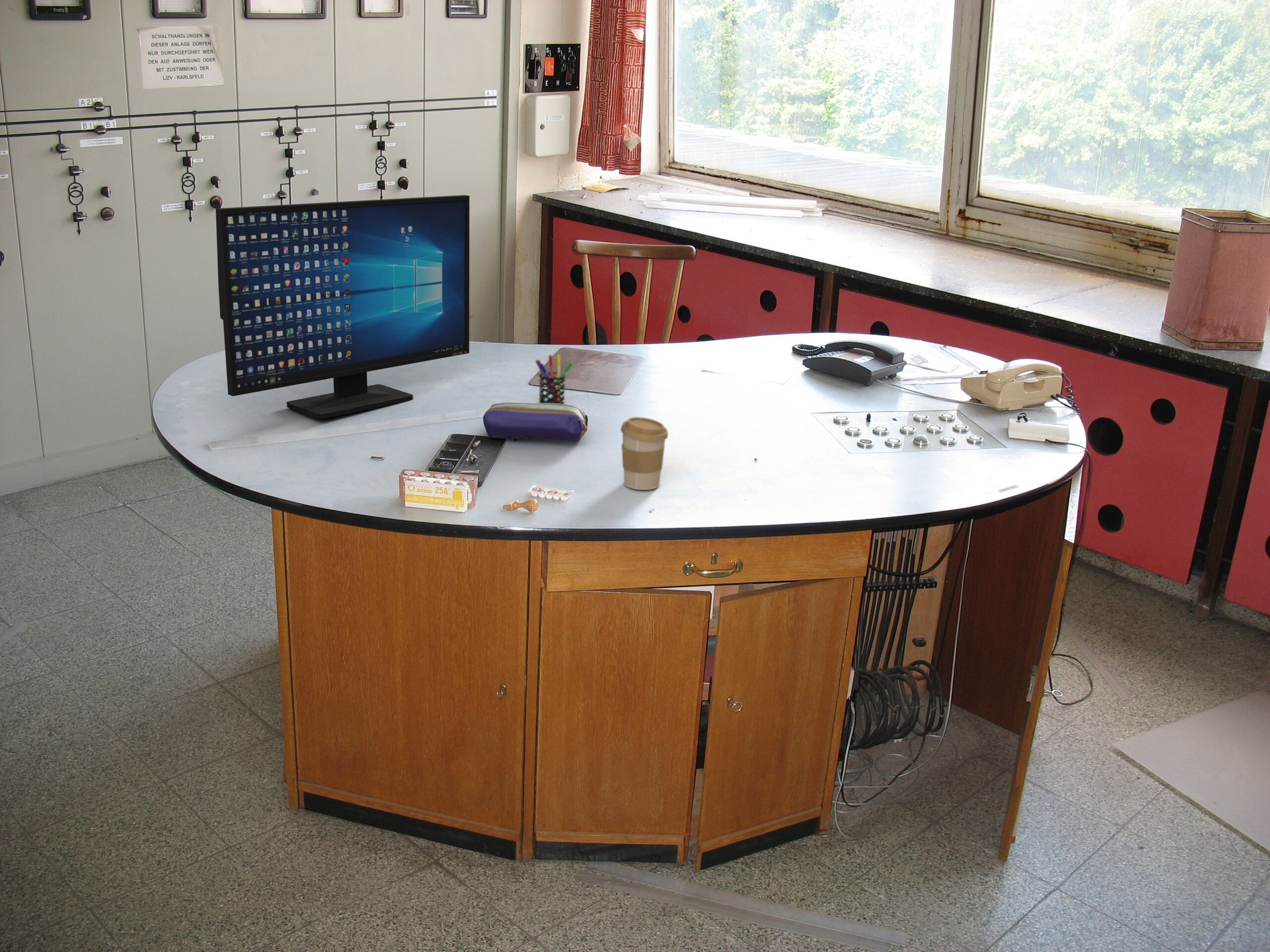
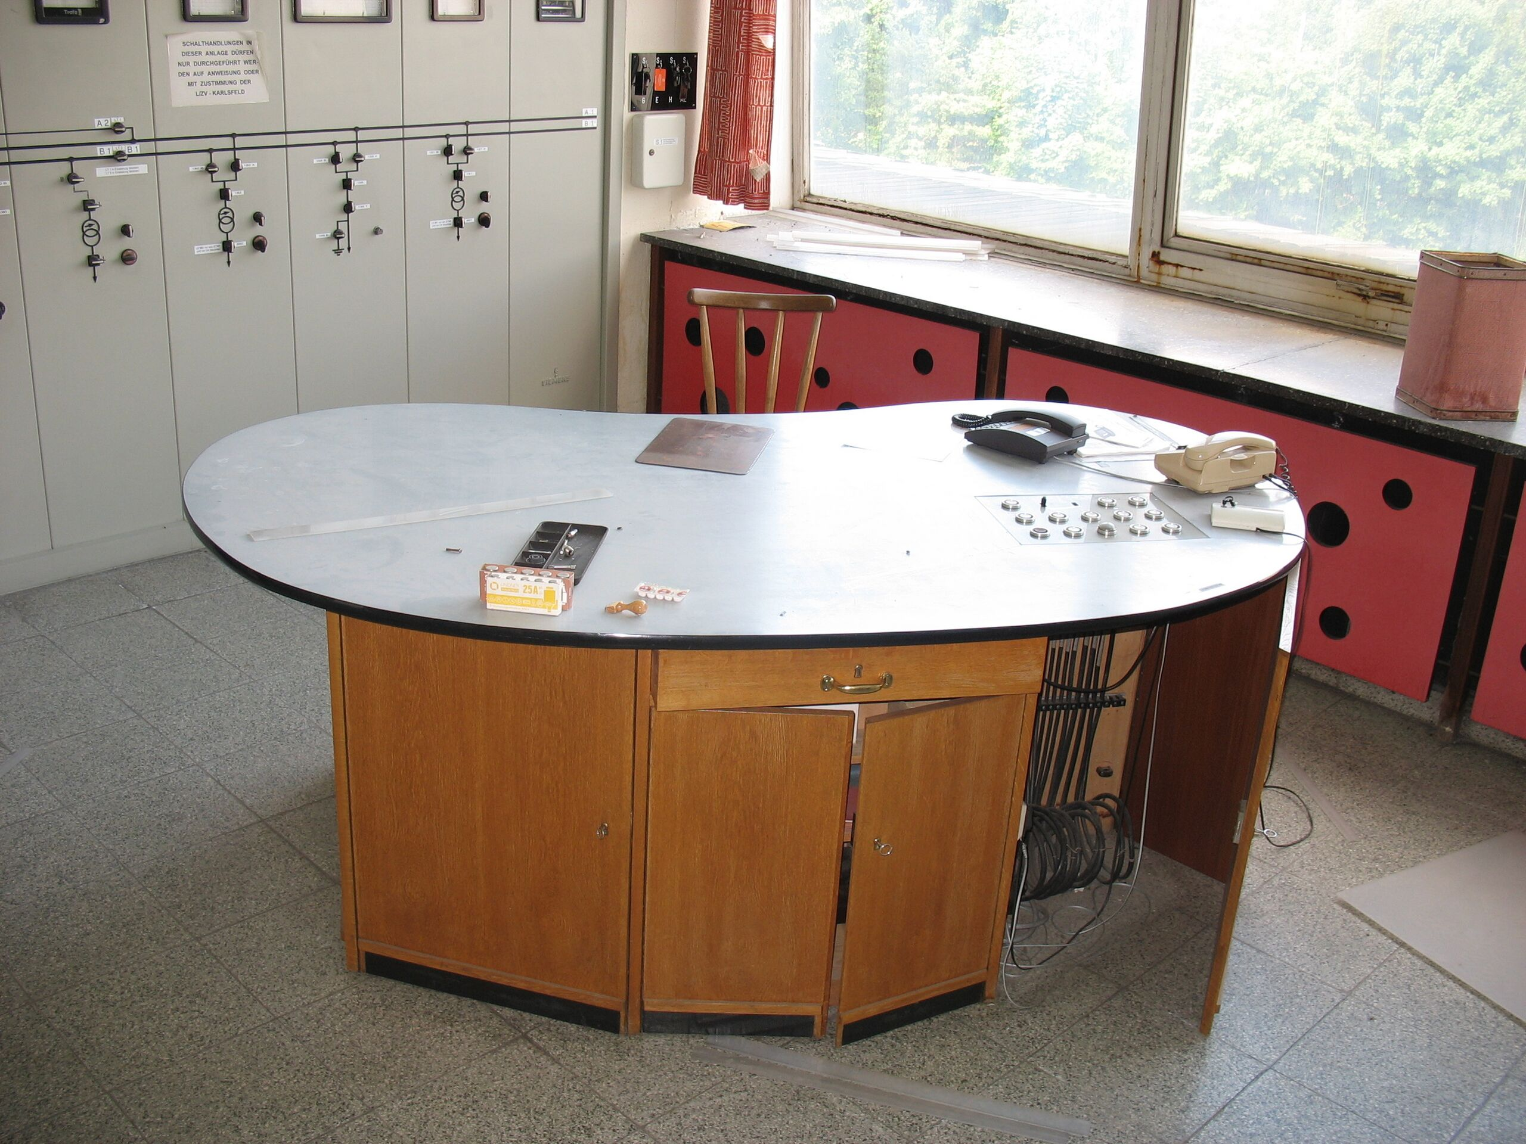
- pencil case [483,402,588,443]
- computer monitor [215,194,470,419]
- coffee cup [620,416,669,490]
- pen holder [535,354,573,405]
